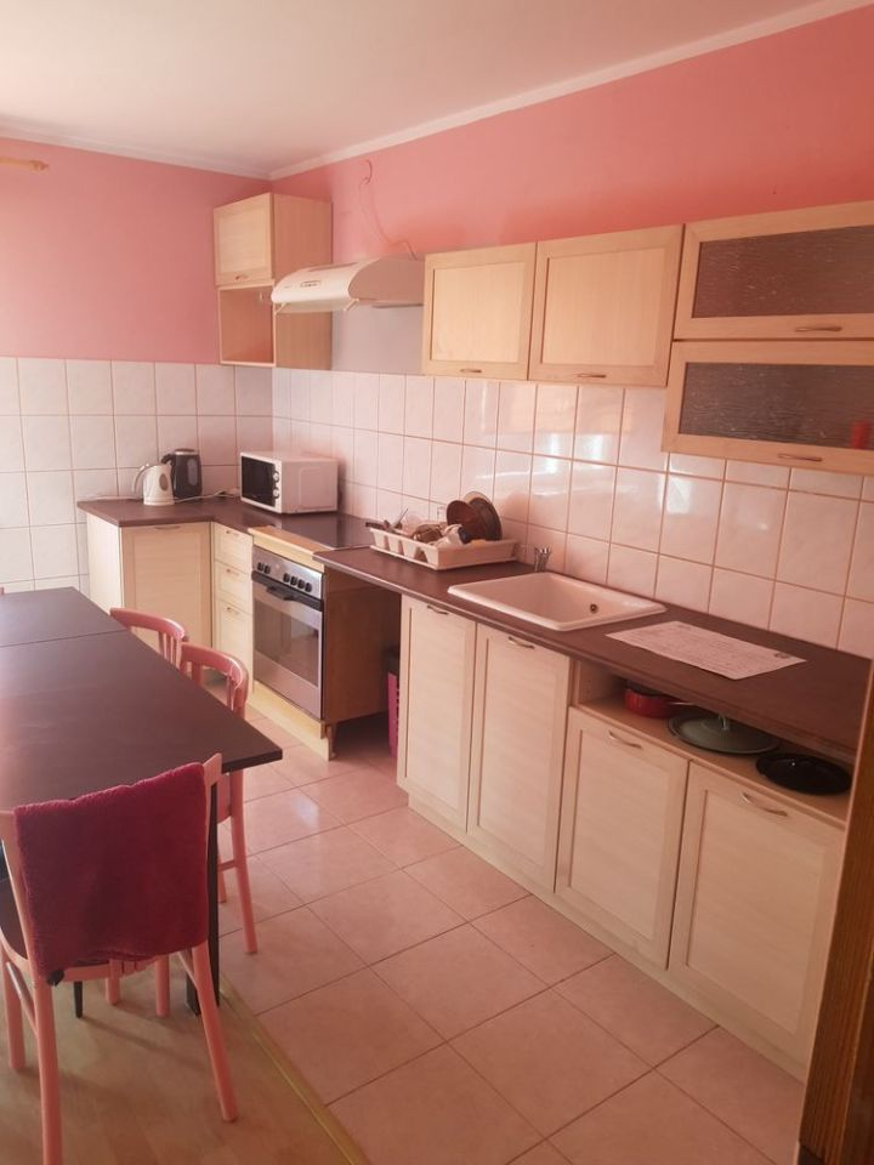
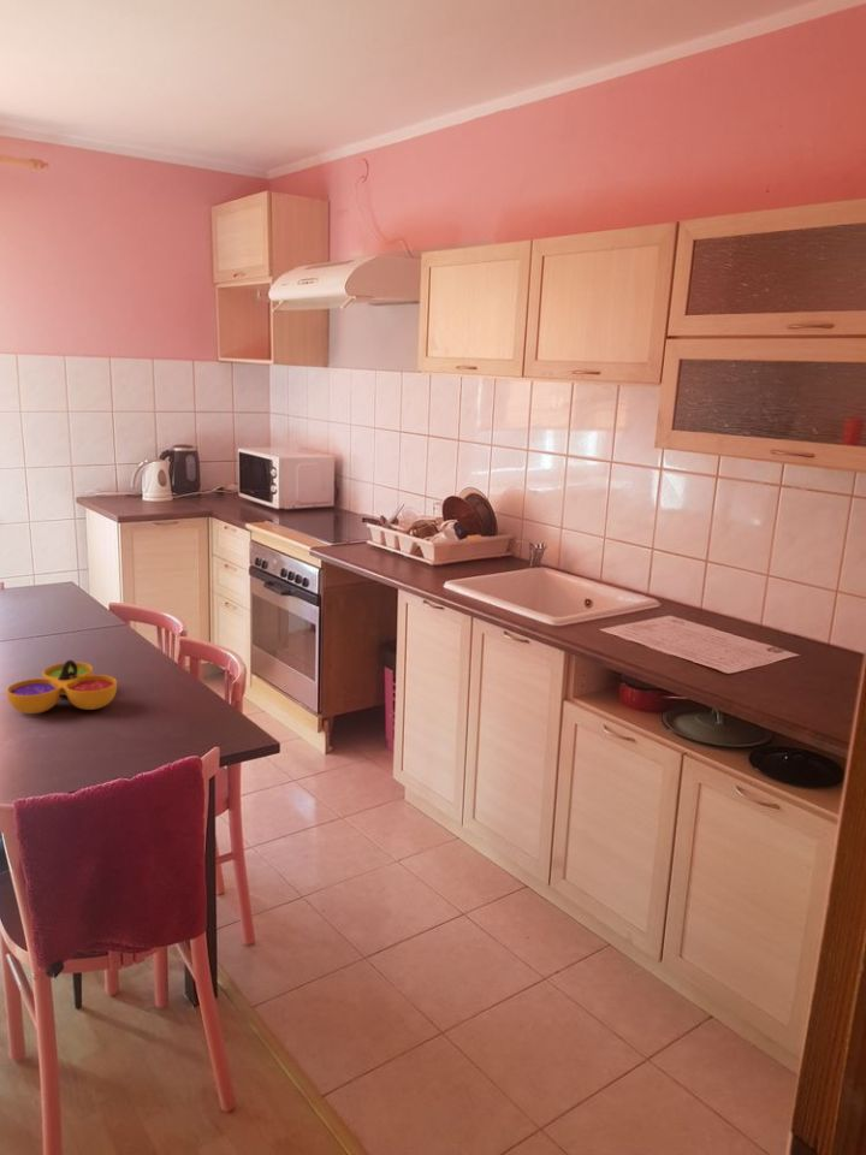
+ decorative bowl [6,659,118,715]
